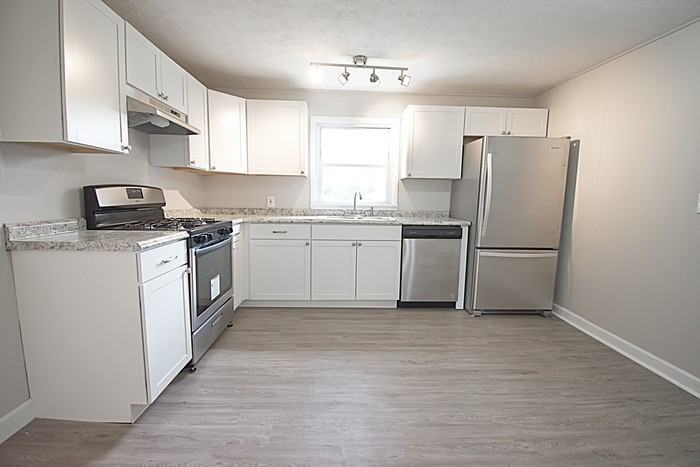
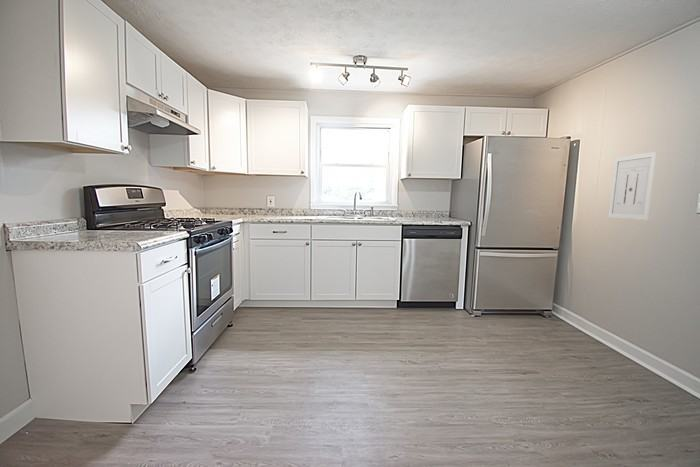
+ wall art [607,151,658,221]
